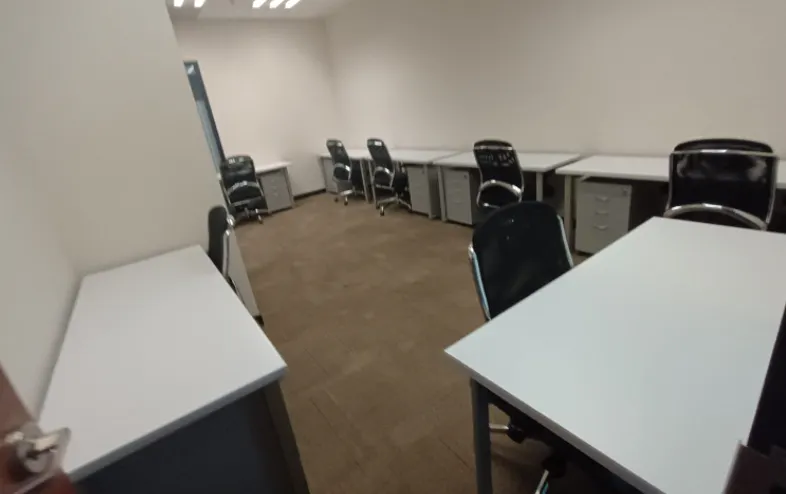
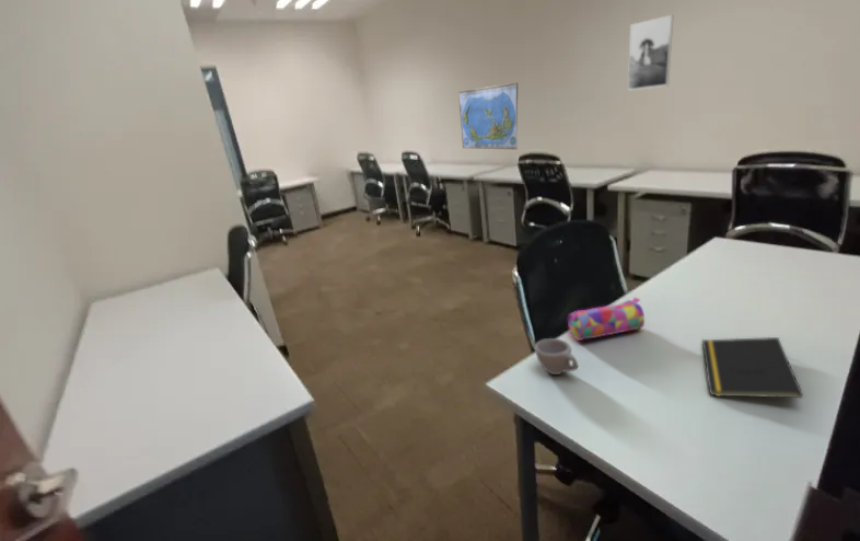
+ world map [457,82,519,150]
+ cup [534,337,579,376]
+ notepad [701,336,804,399]
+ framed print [627,14,674,92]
+ pencil case [567,297,646,342]
